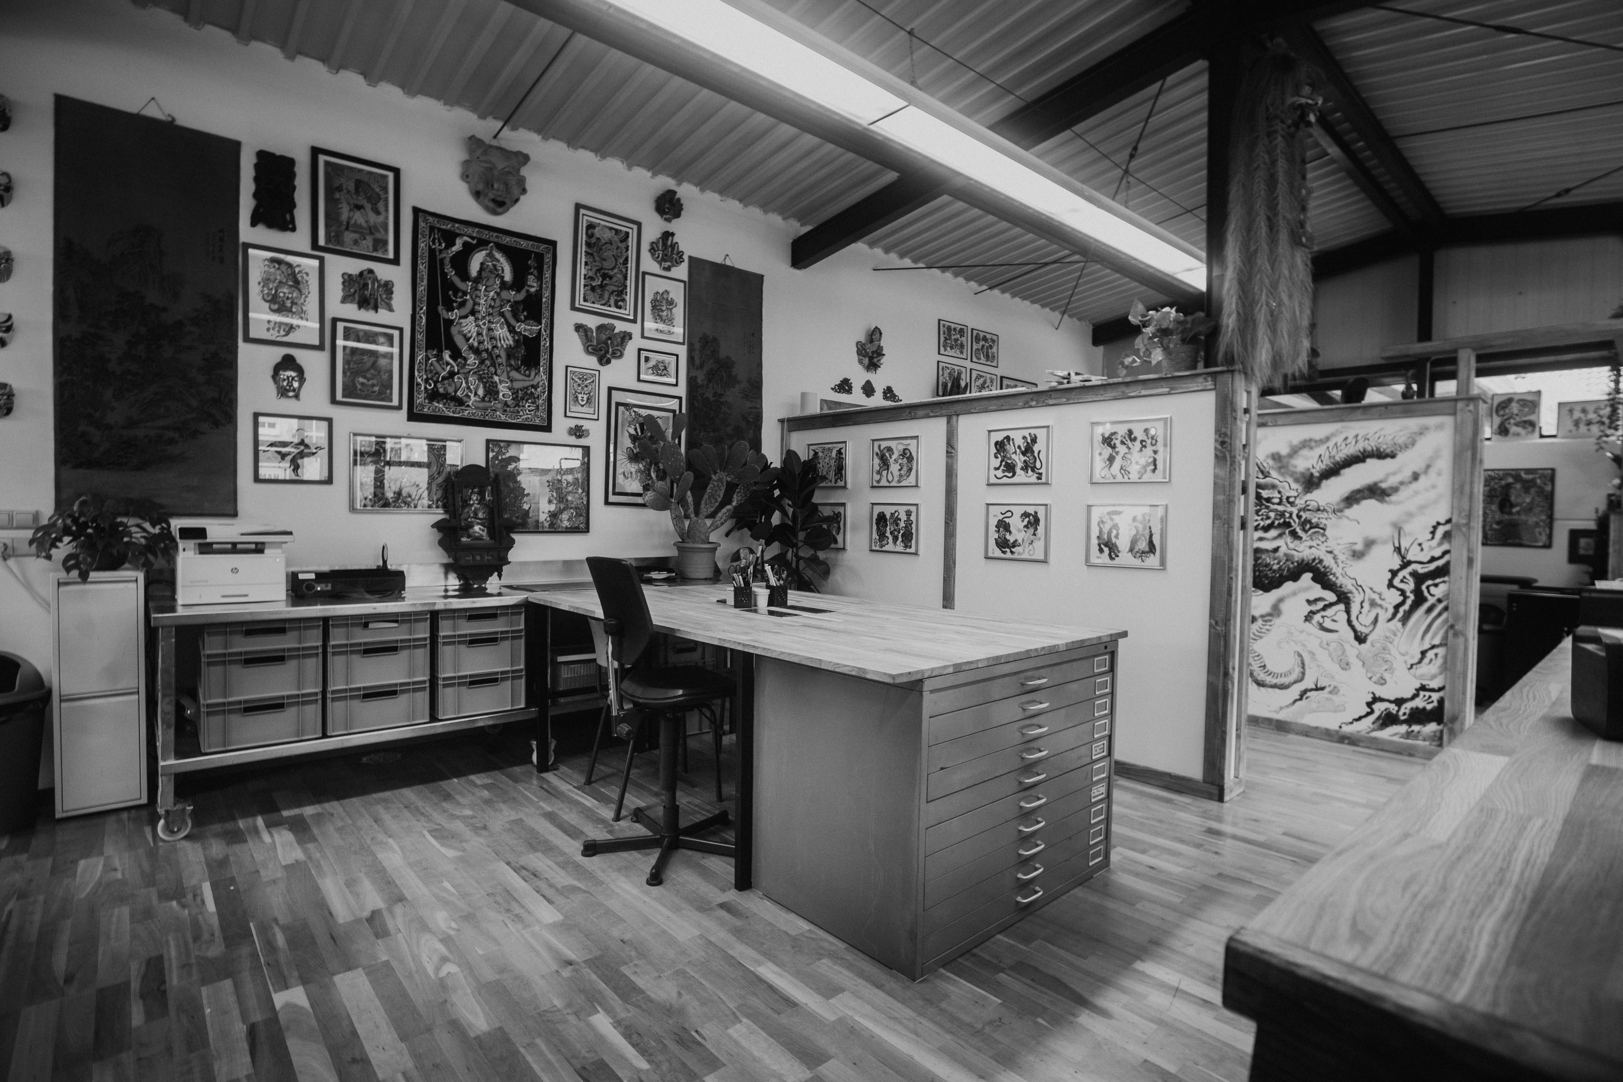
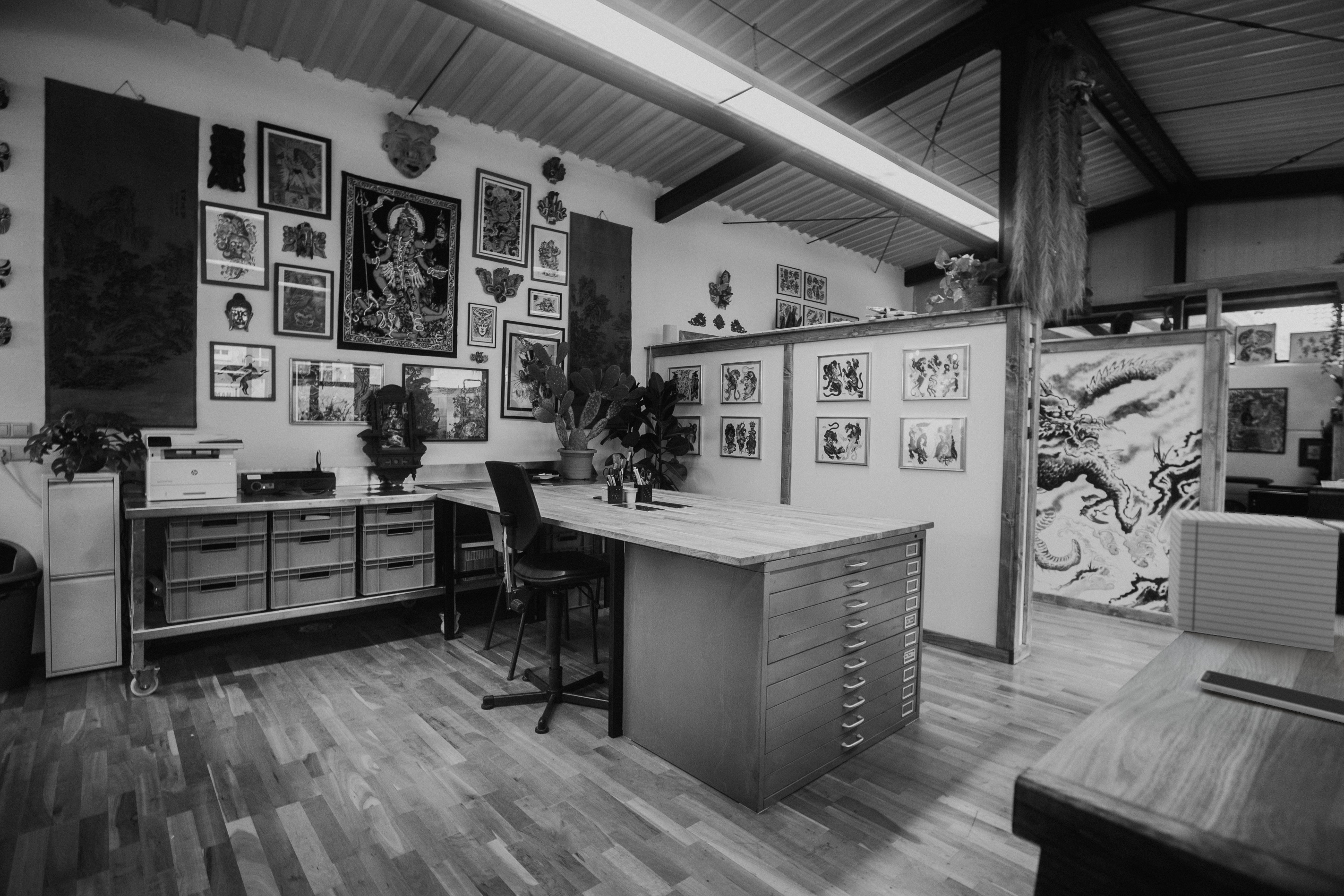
+ smartphone [1196,670,1344,724]
+ notepad [1167,509,1339,653]
